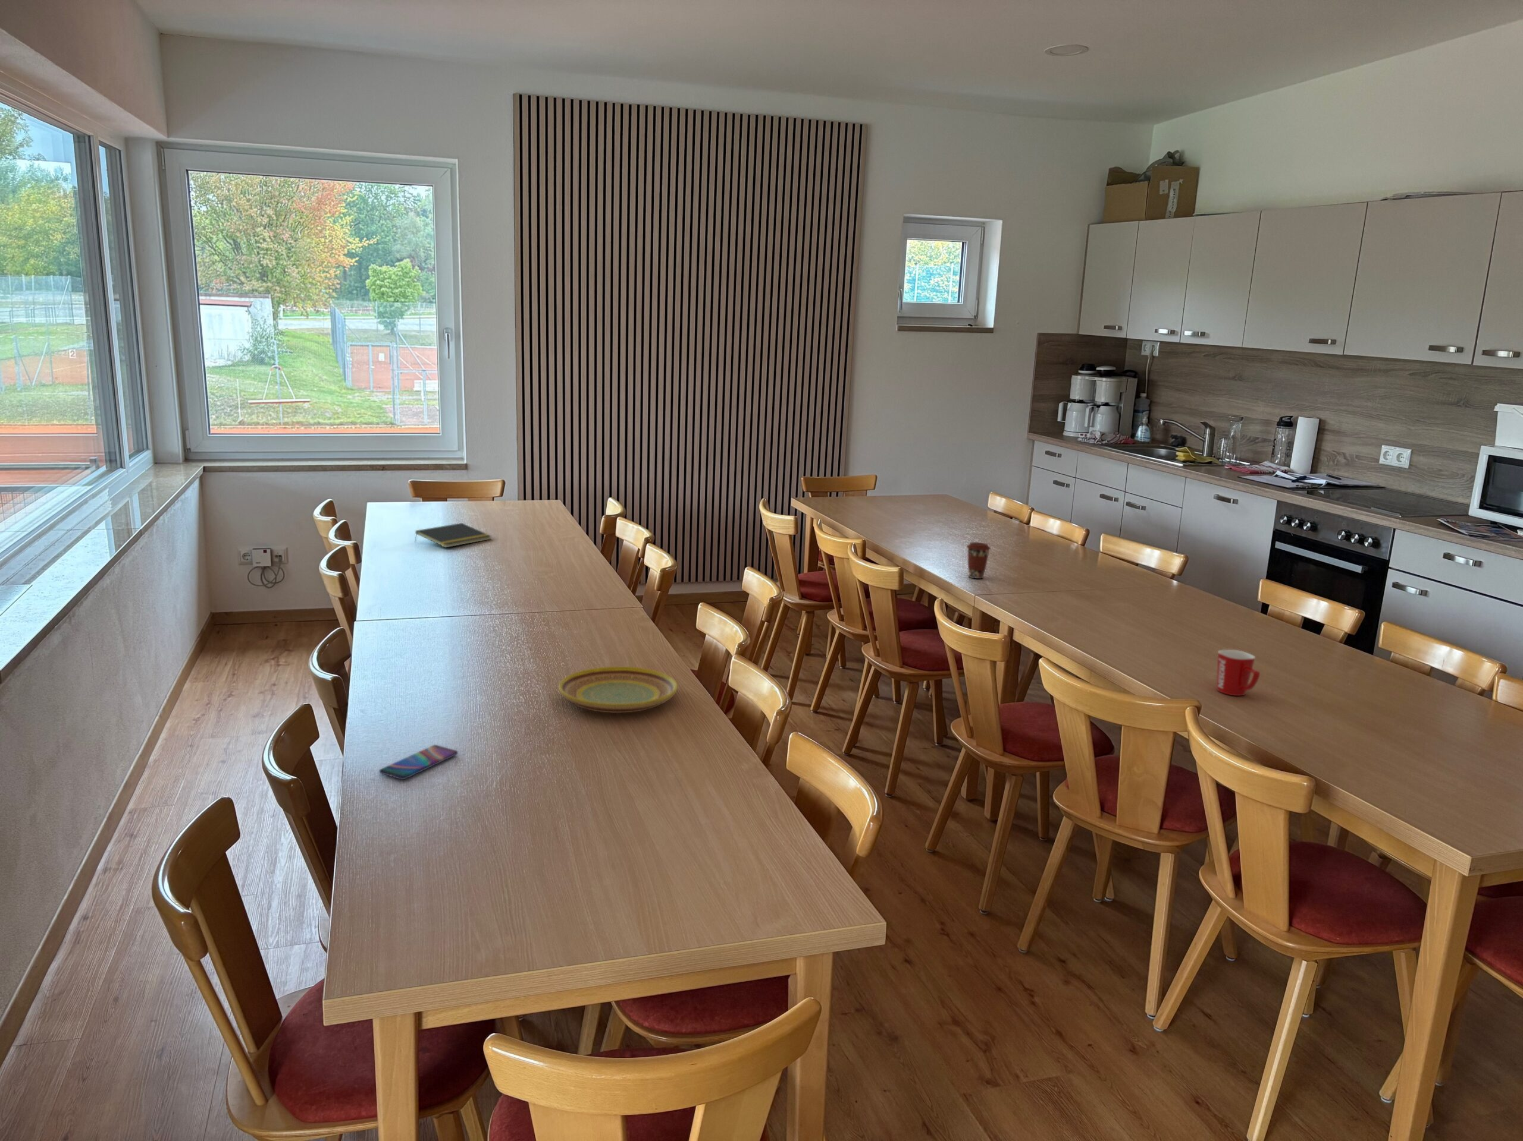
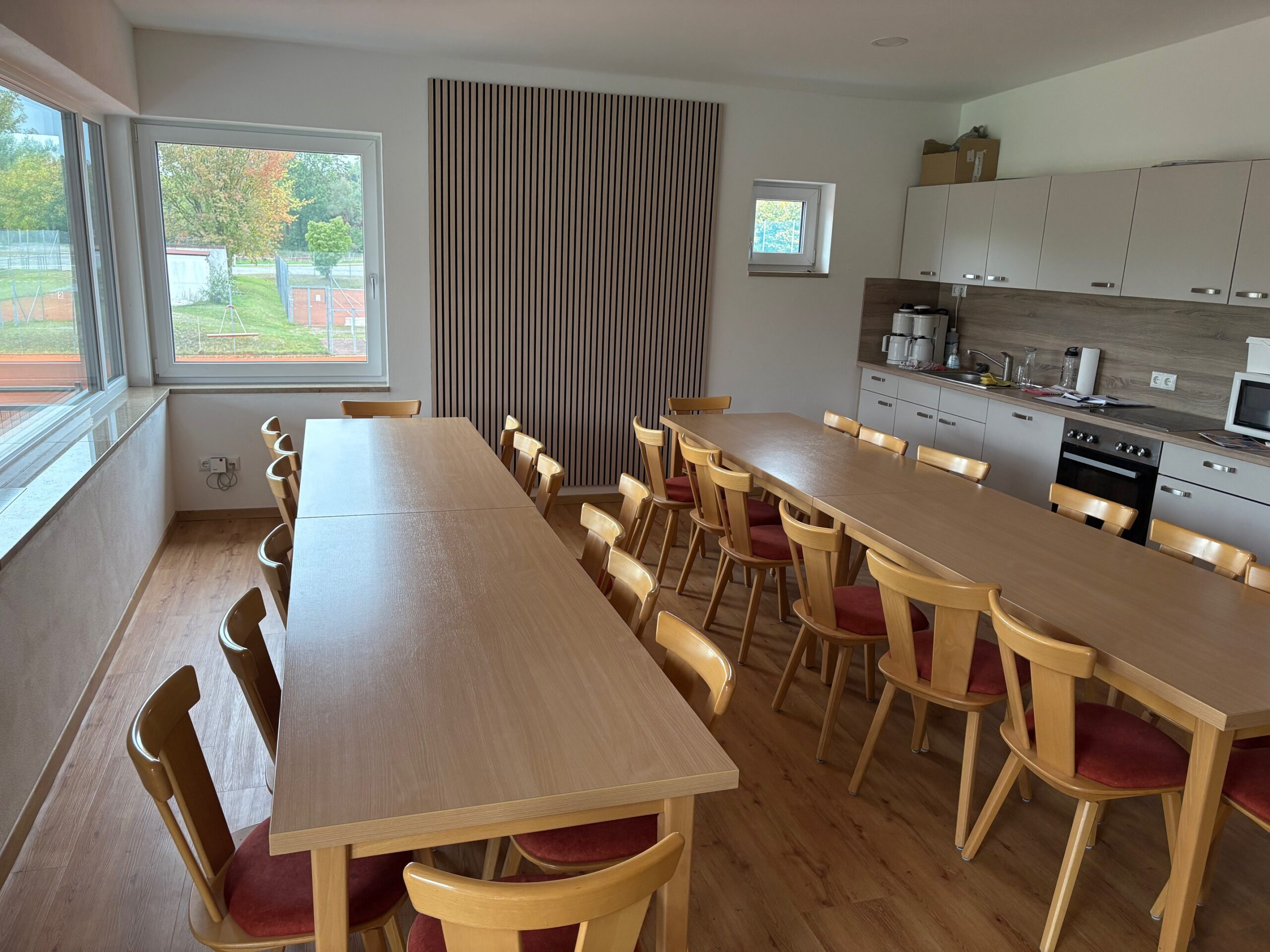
- notepad [414,523,492,549]
- smartphone [379,744,458,780]
- mug [1216,648,1260,696]
- coffee cup [967,542,991,579]
- plate [558,666,679,713]
